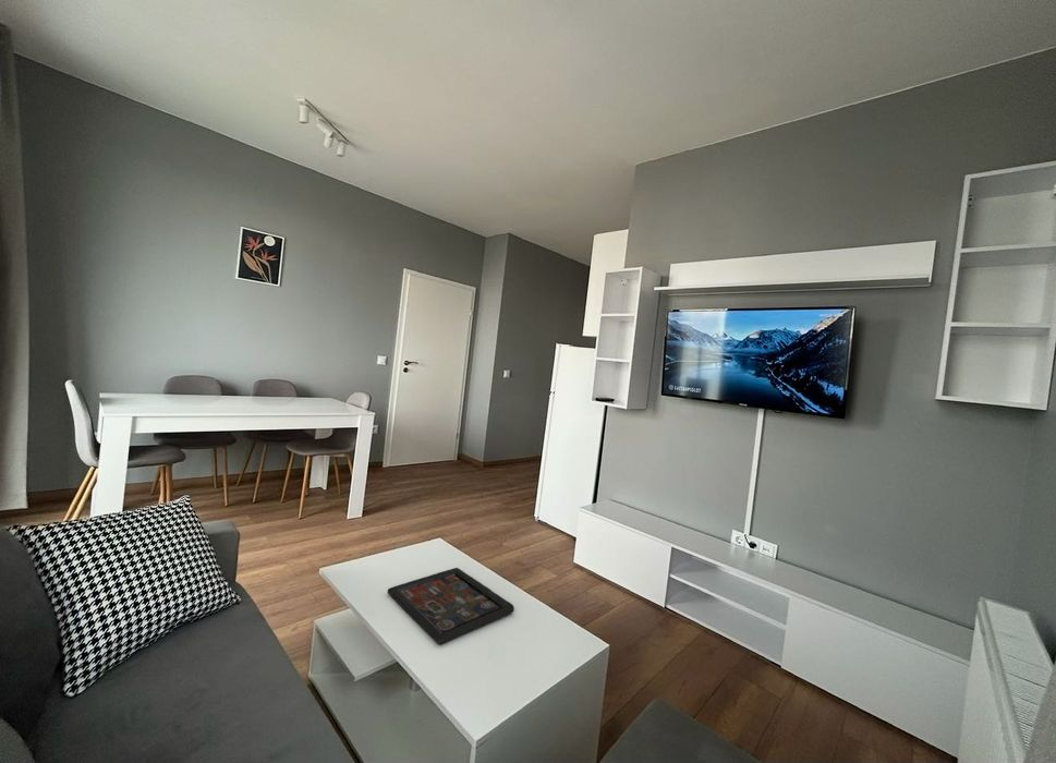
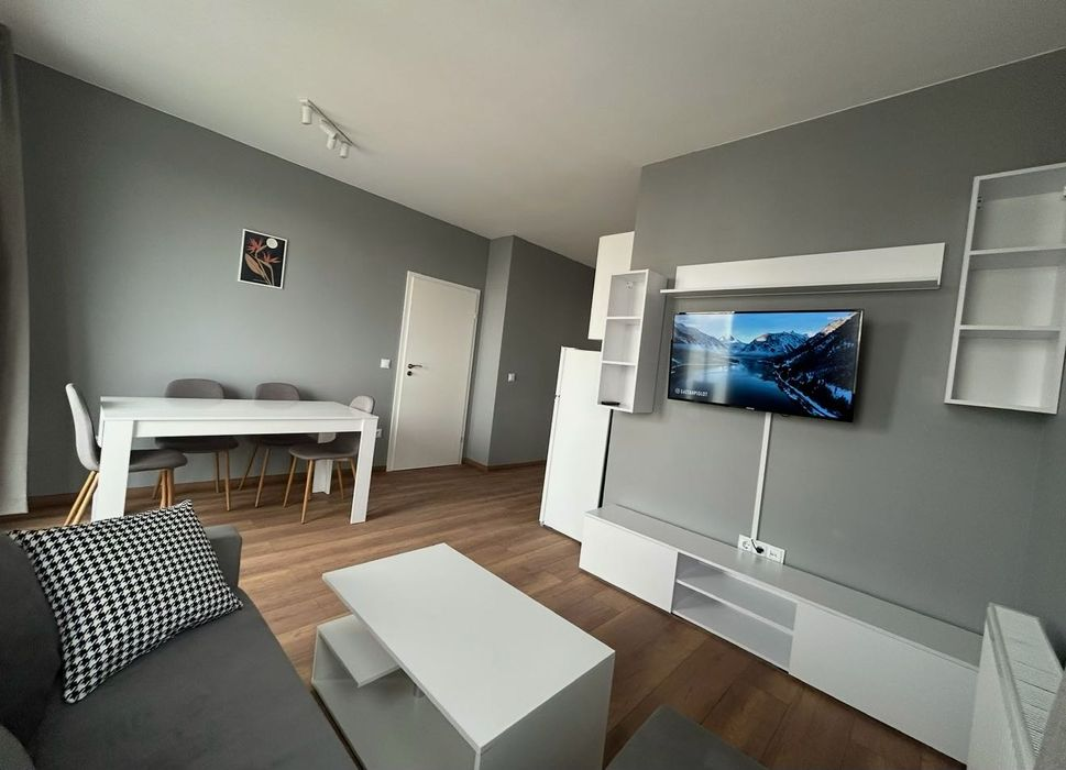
- decorative tray [387,567,515,645]
